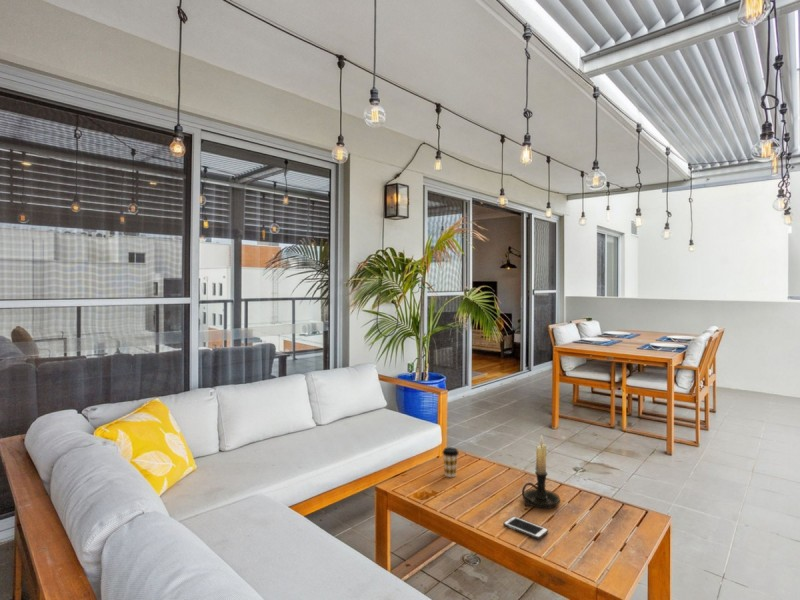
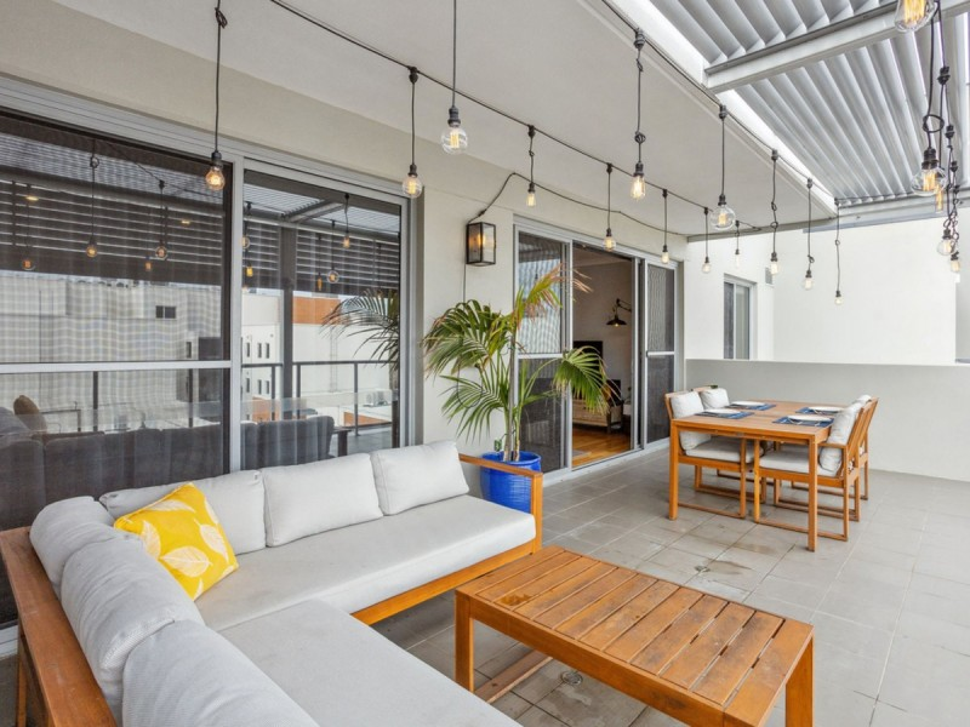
- coffee cup [441,446,460,478]
- cell phone [503,515,549,540]
- candle holder [521,434,561,510]
